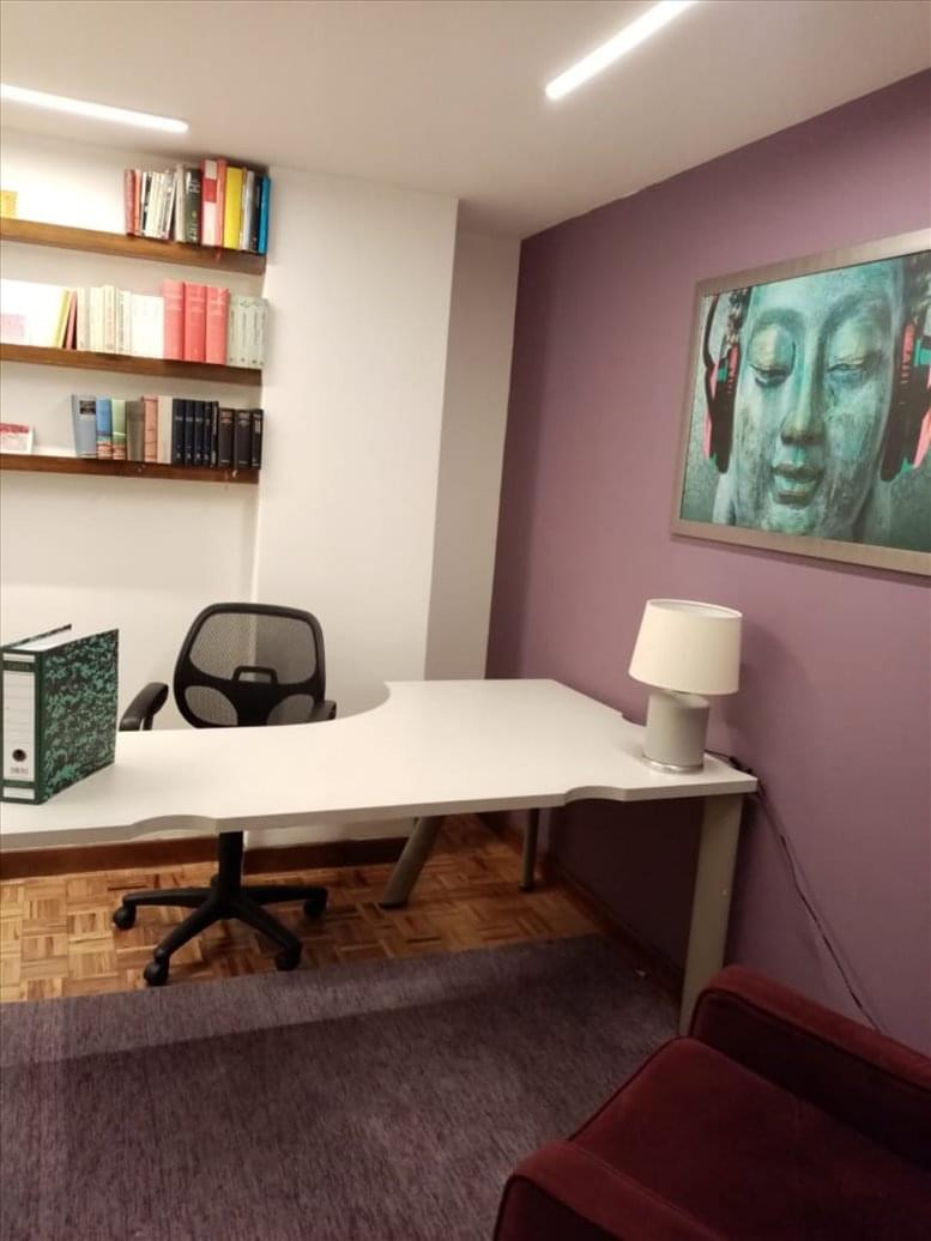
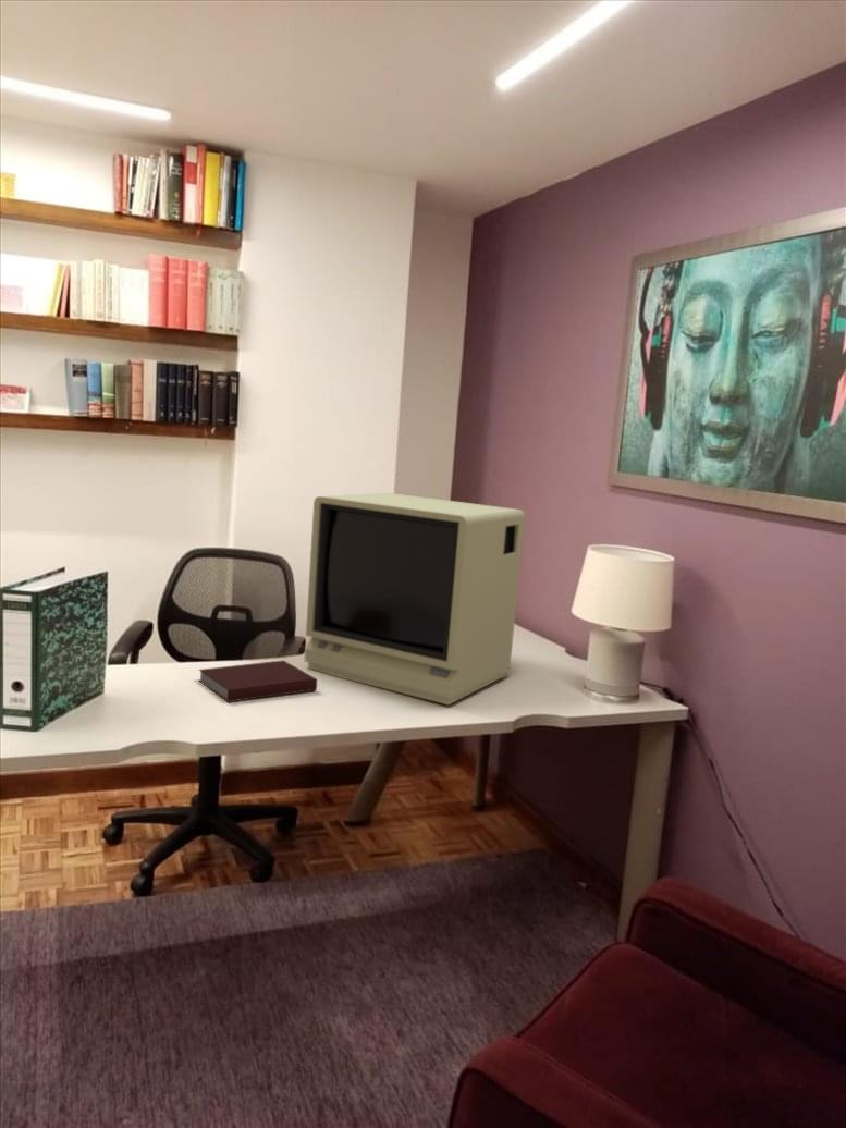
+ notebook [198,659,318,703]
+ monitor [303,492,526,706]
